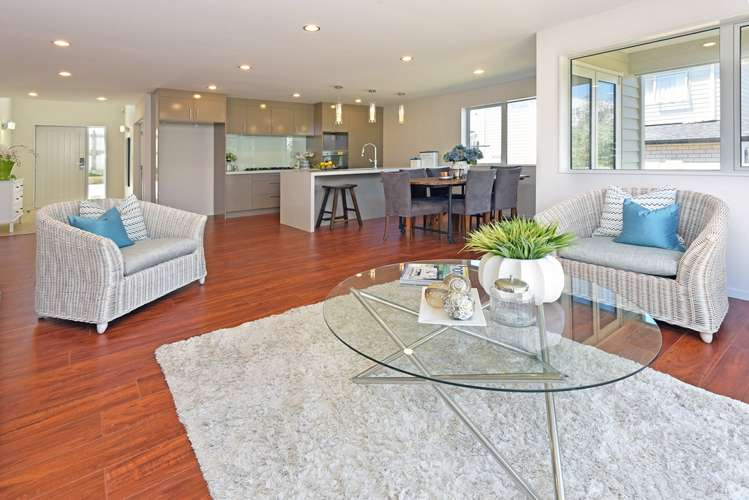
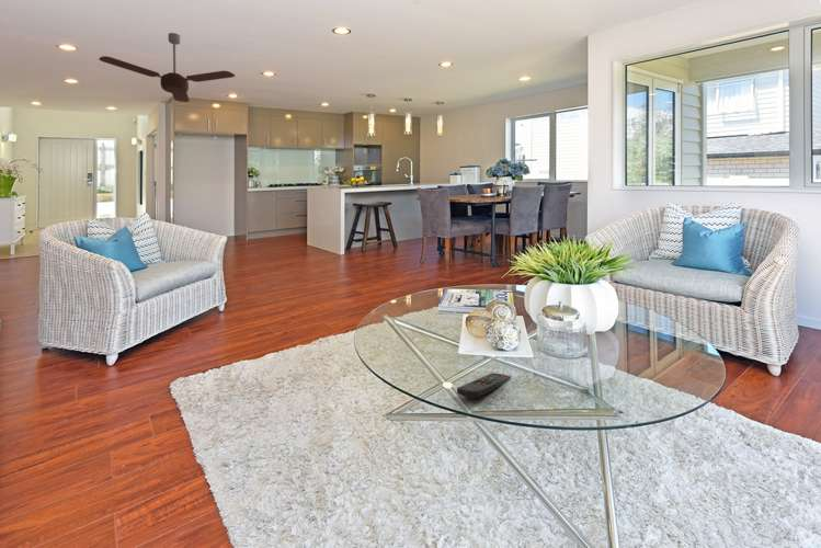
+ remote control [456,373,512,399]
+ ceiling fan [98,32,236,103]
